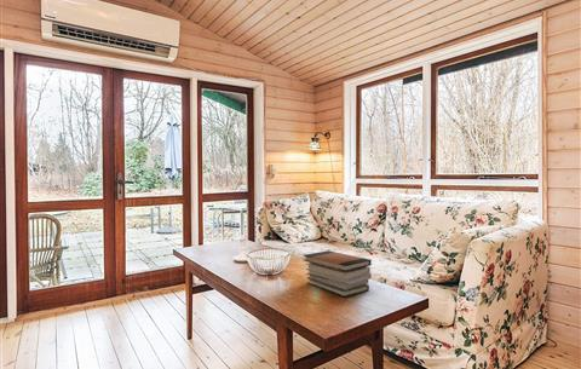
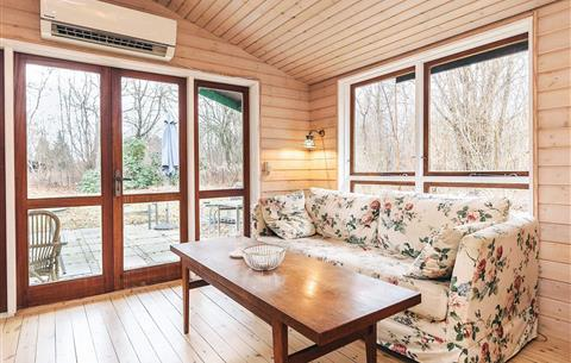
- book stack [303,249,373,298]
